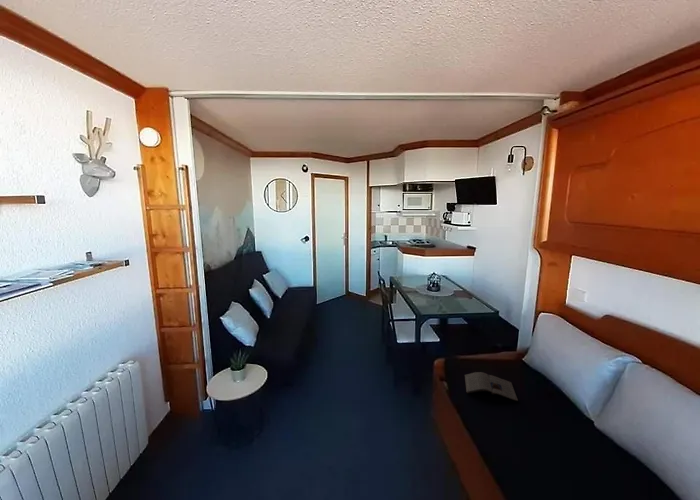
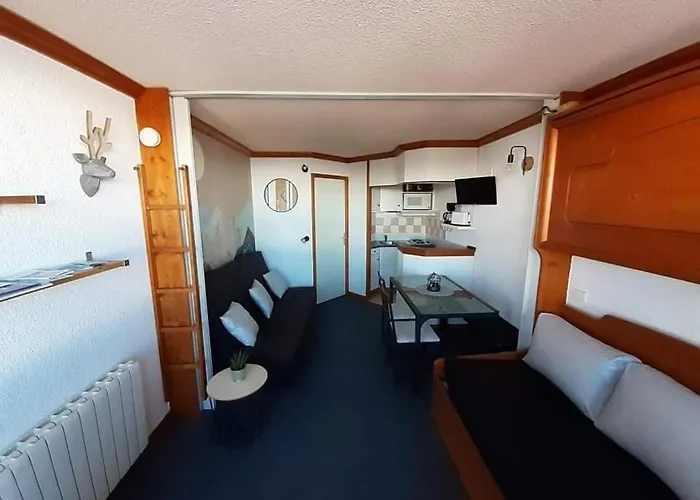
- magazine [464,371,519,402]
